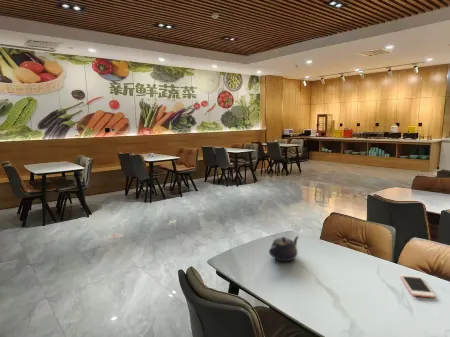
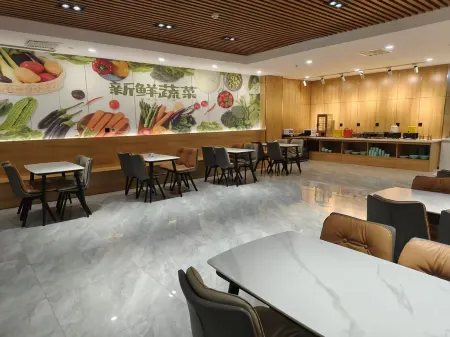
- teapot [268,235,300,262]
- cell phone [399,274,436,299]
